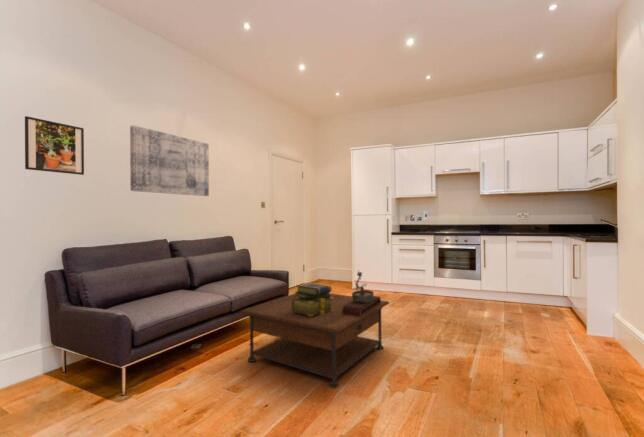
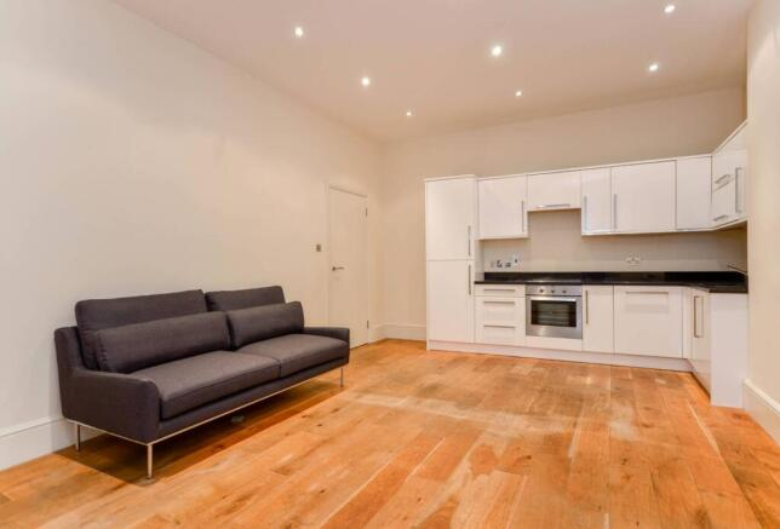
- bonsai tree [342,270,382,317]
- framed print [24,115,85,176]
- wall art [129,124,210,197]
- coffee table [239,292,390,389]
- stack of books [292,282,333,316]
